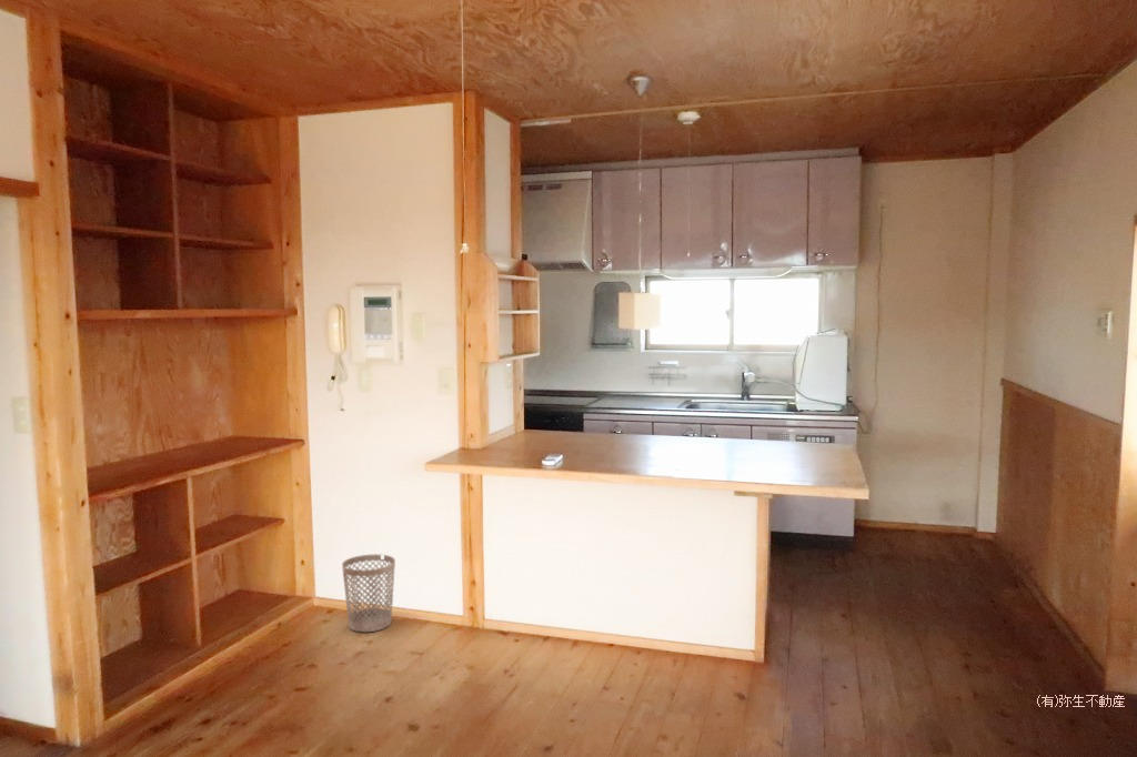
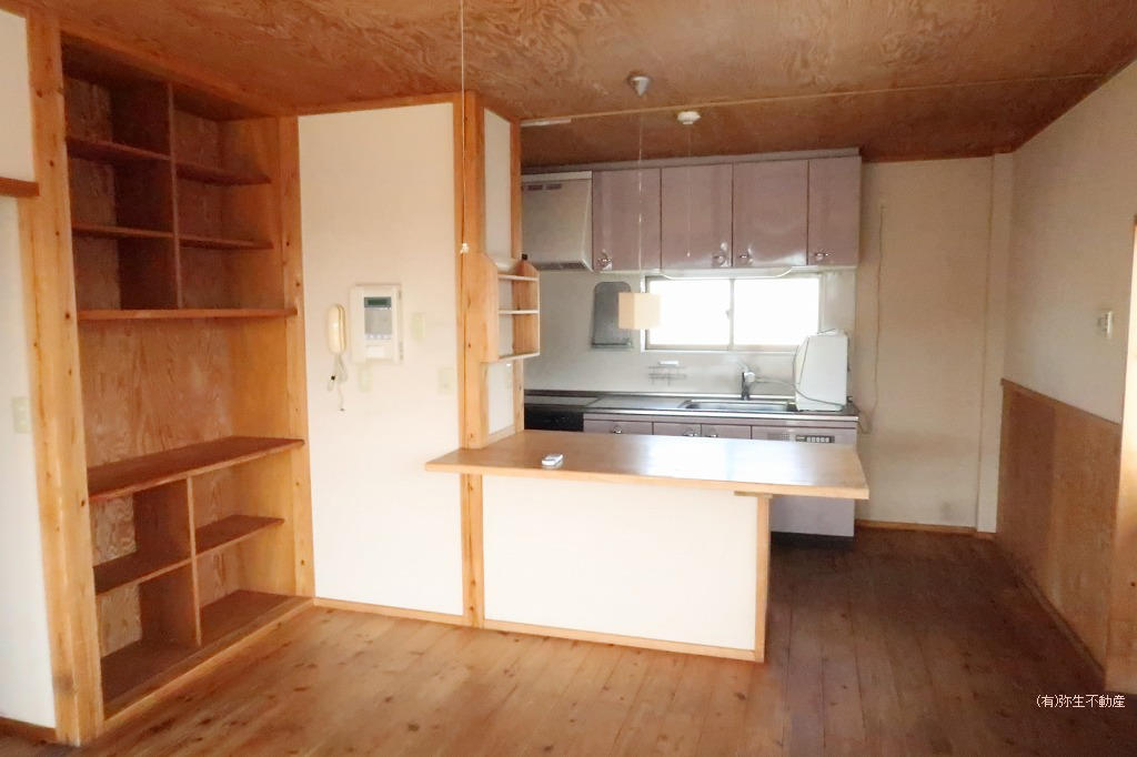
- wastebasket [341,553,396,633]
